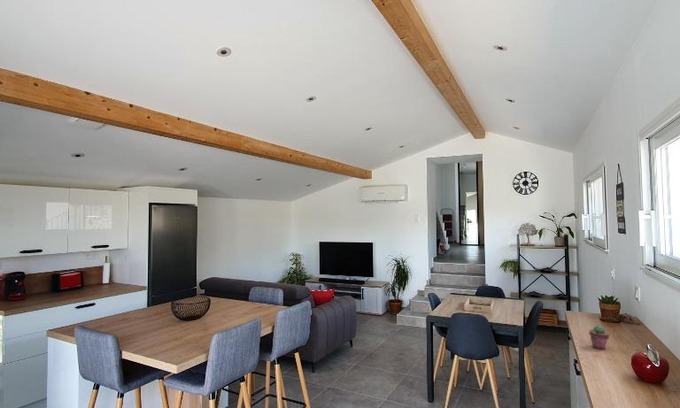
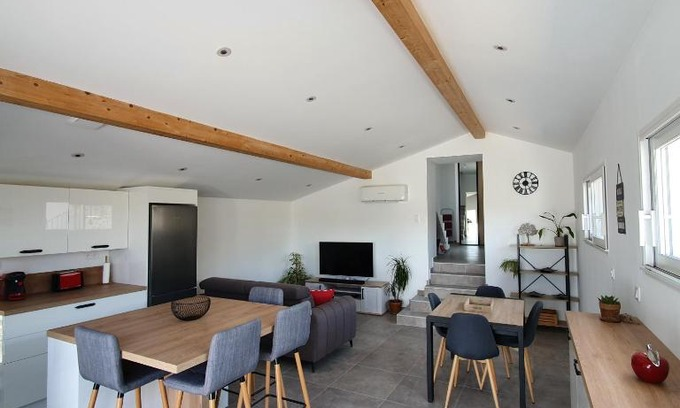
- potted succulent [588,325,610,350]
